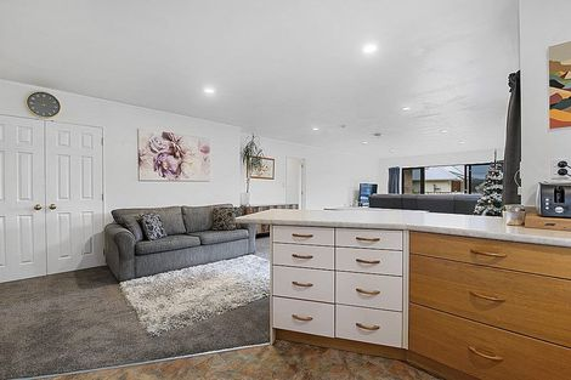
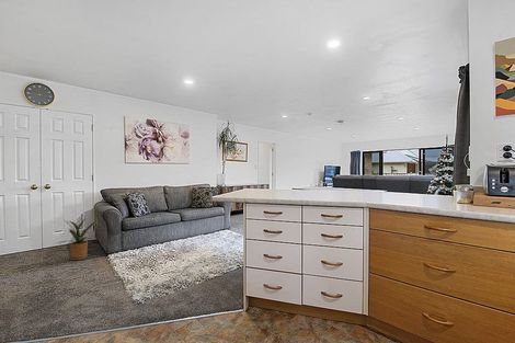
+ house plant [58,218,100,261]
